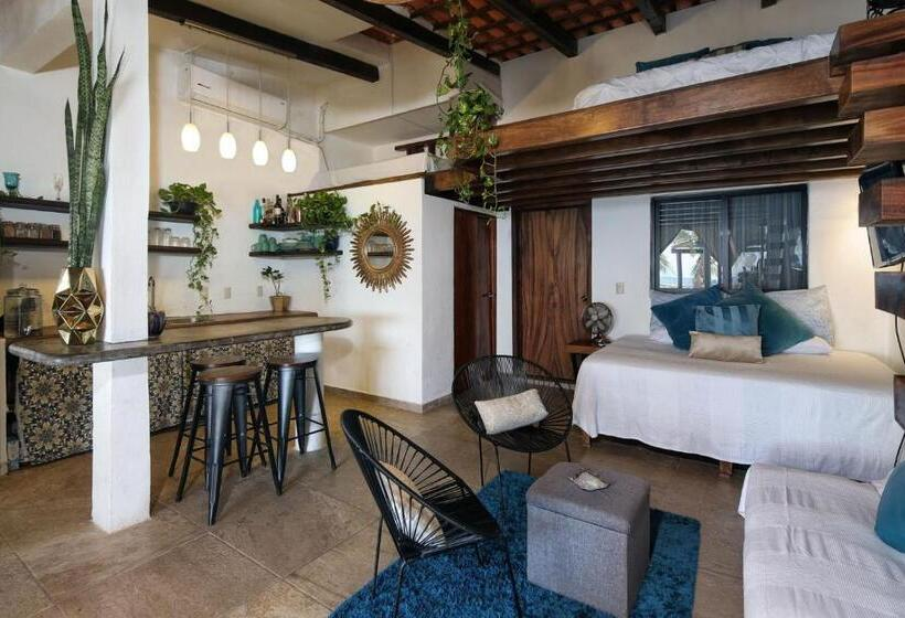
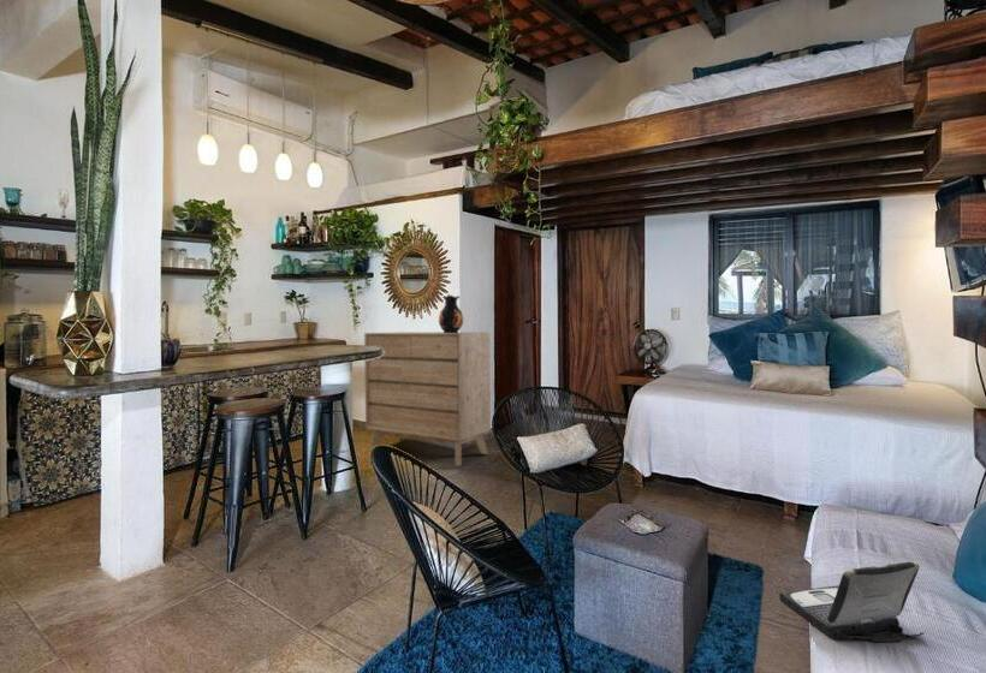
+ ceramic jug [438,294,464,333]
+ laptop [778,560,925,643]
+ dresser [363,330,492,467]
